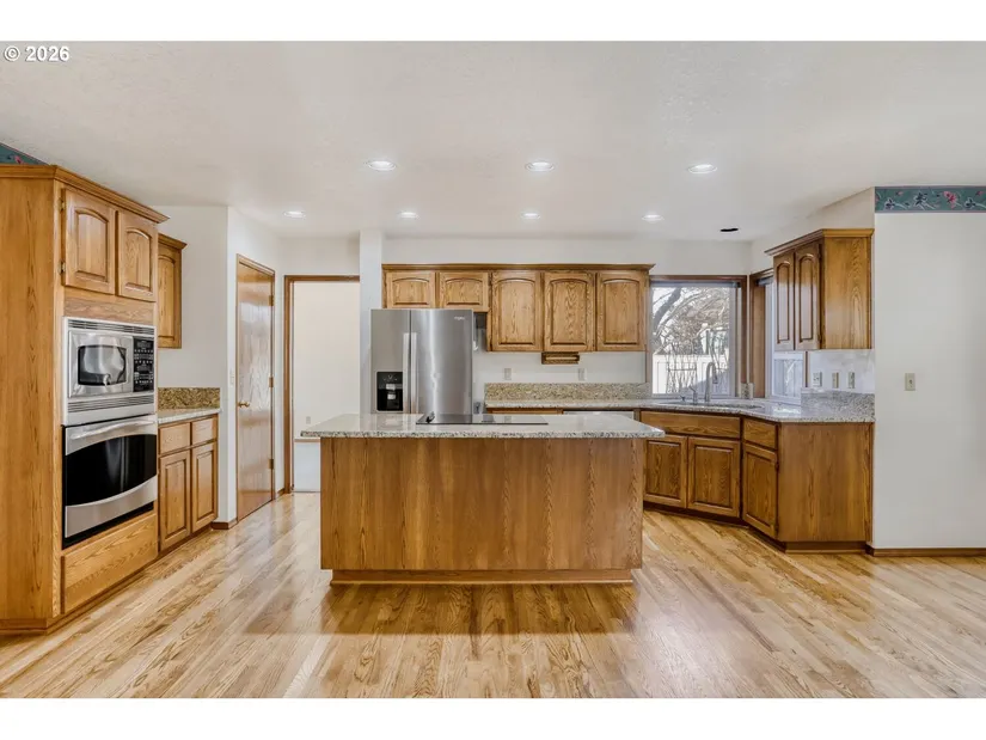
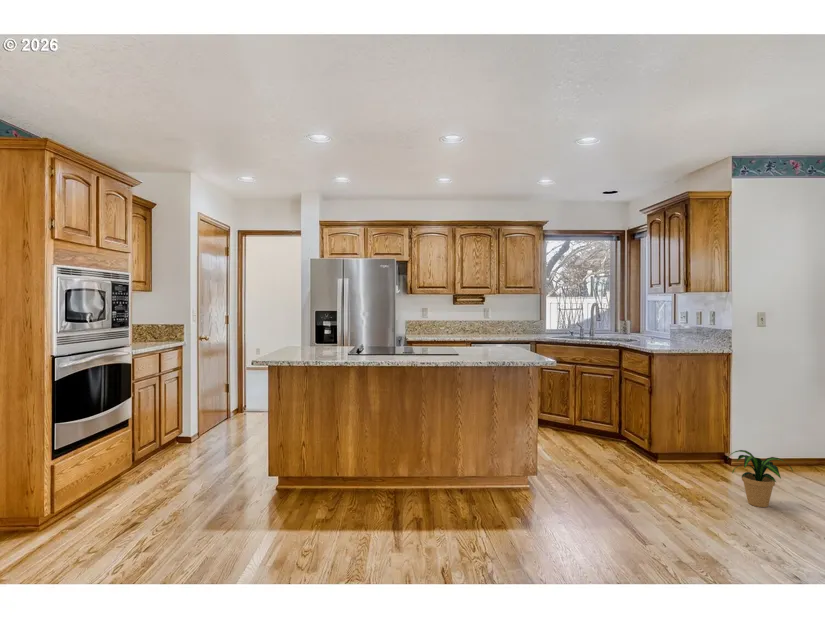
+ potted plant [726,449,794,508]
